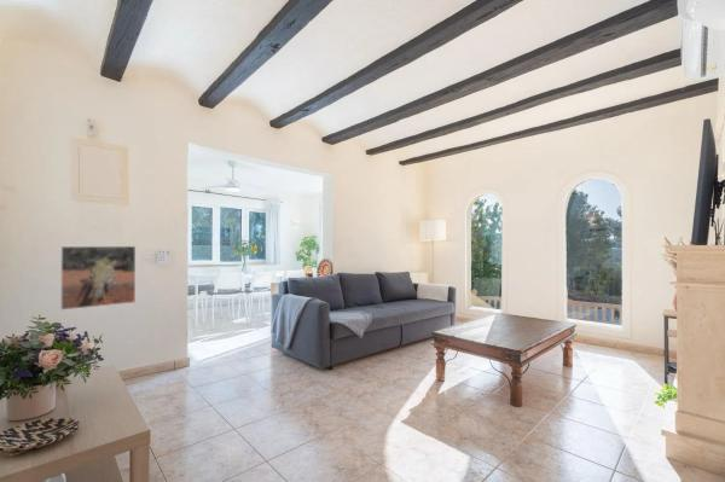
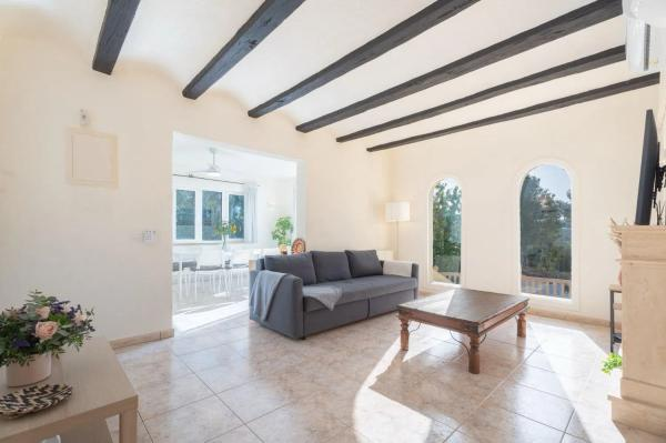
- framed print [59,245,137,312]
